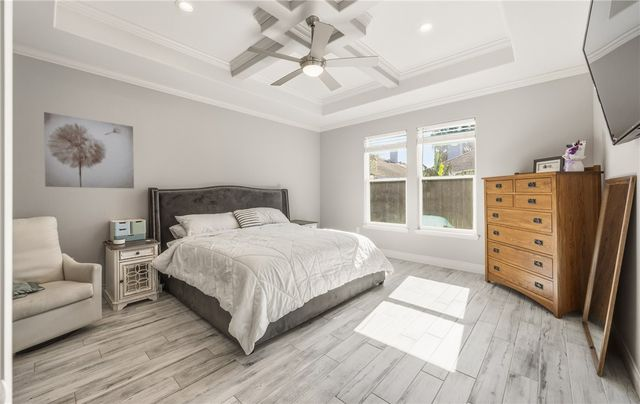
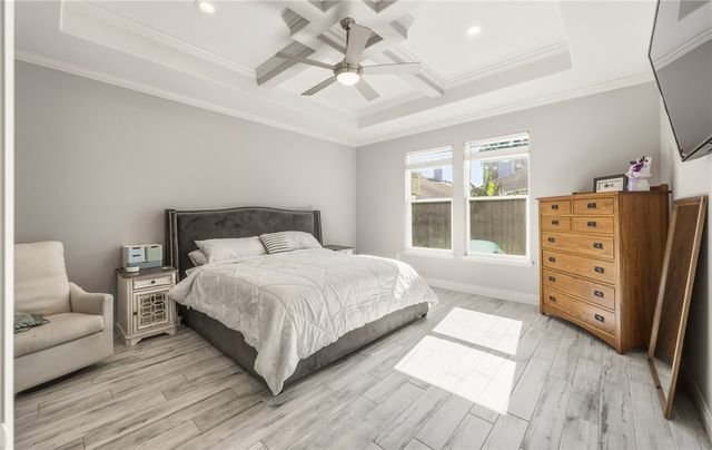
- wall art [43,111,135,190]
